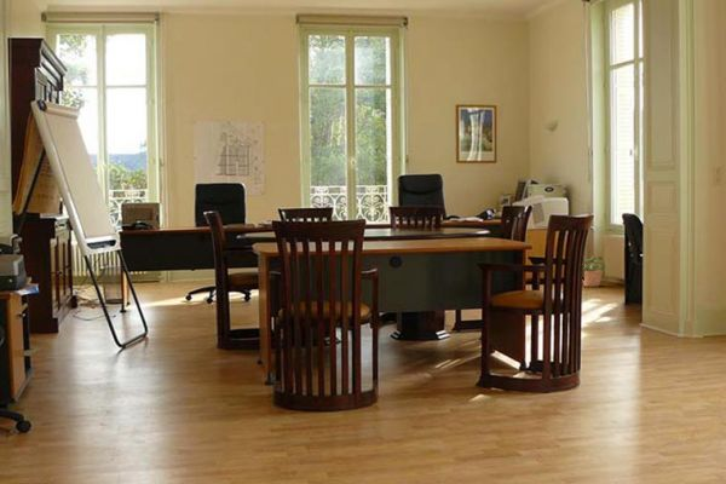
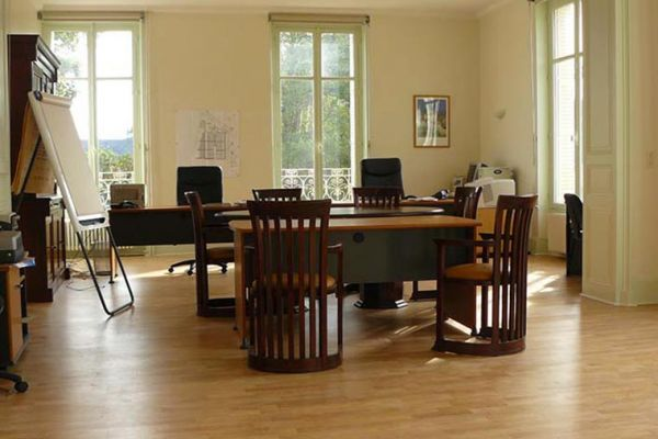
- potted plant [582,255,607,288]
